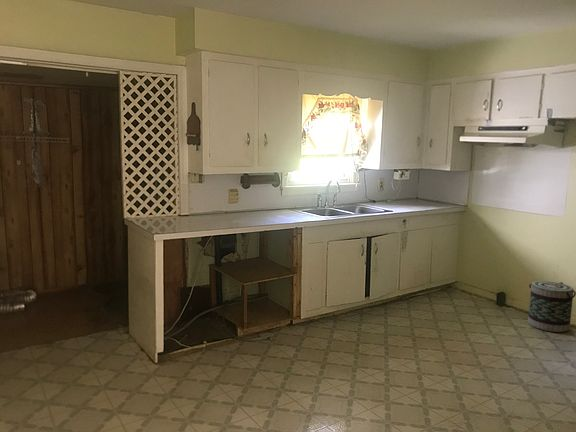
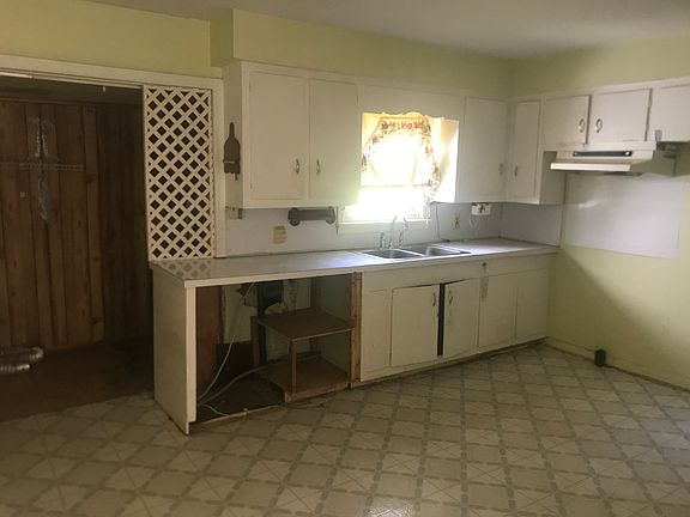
- basket [527,280,576,333]
